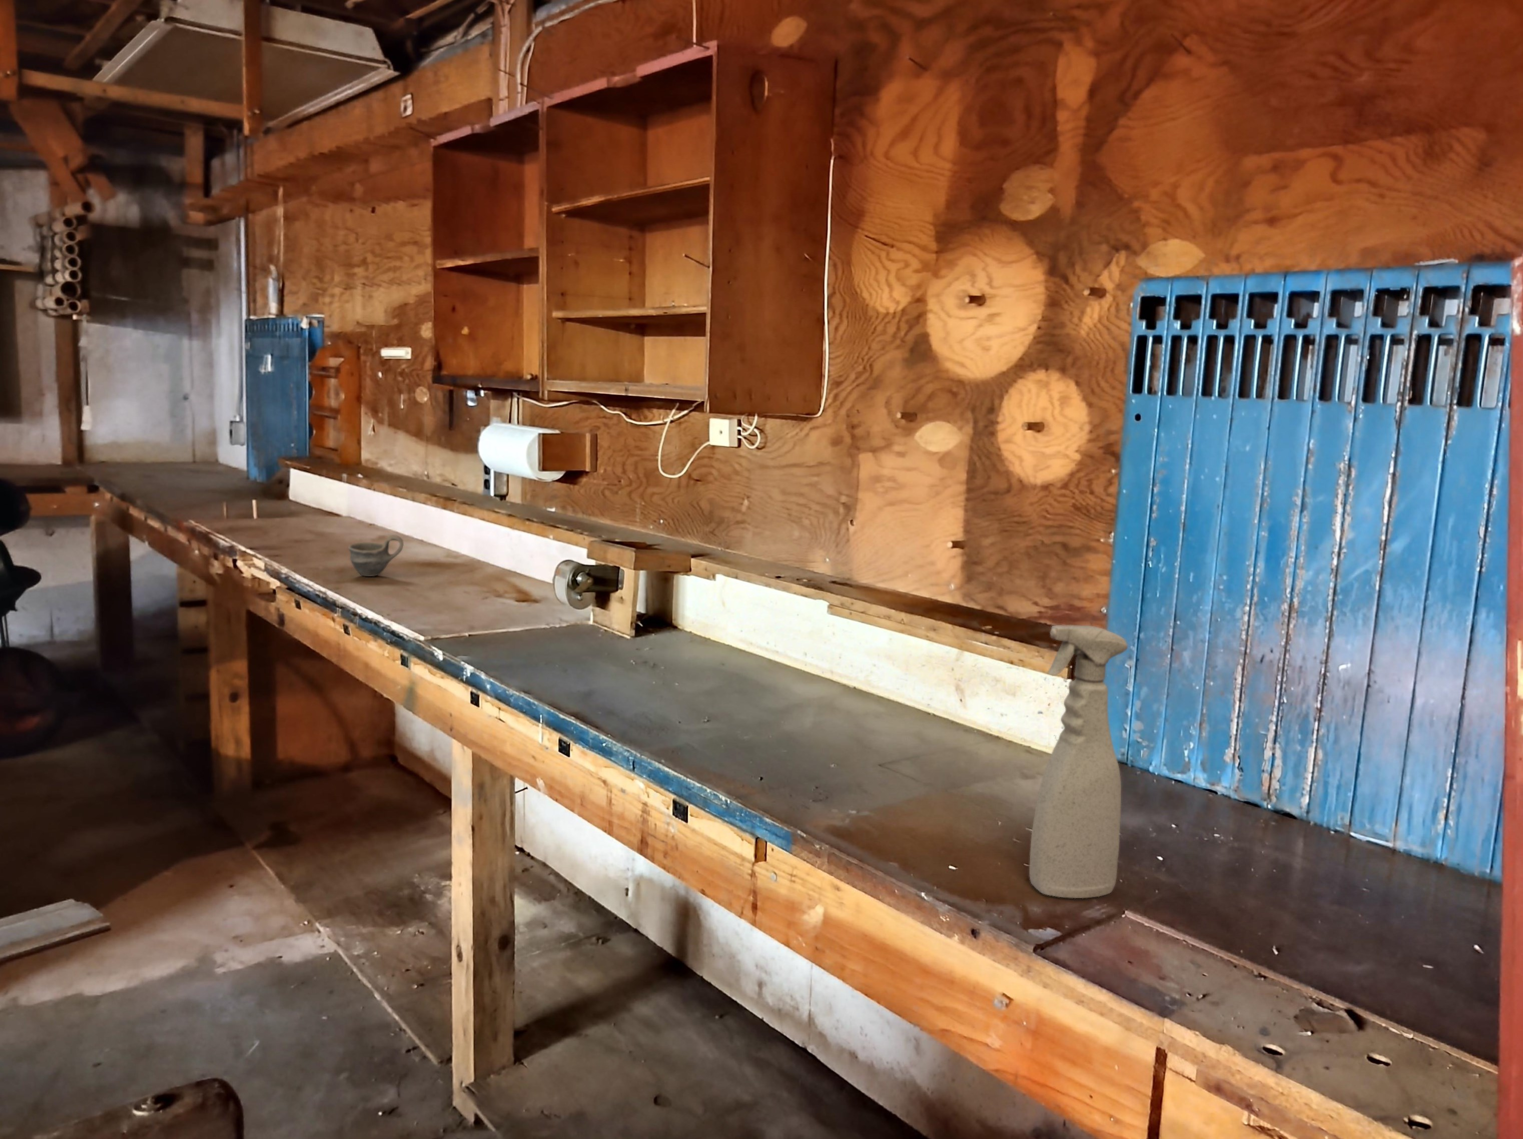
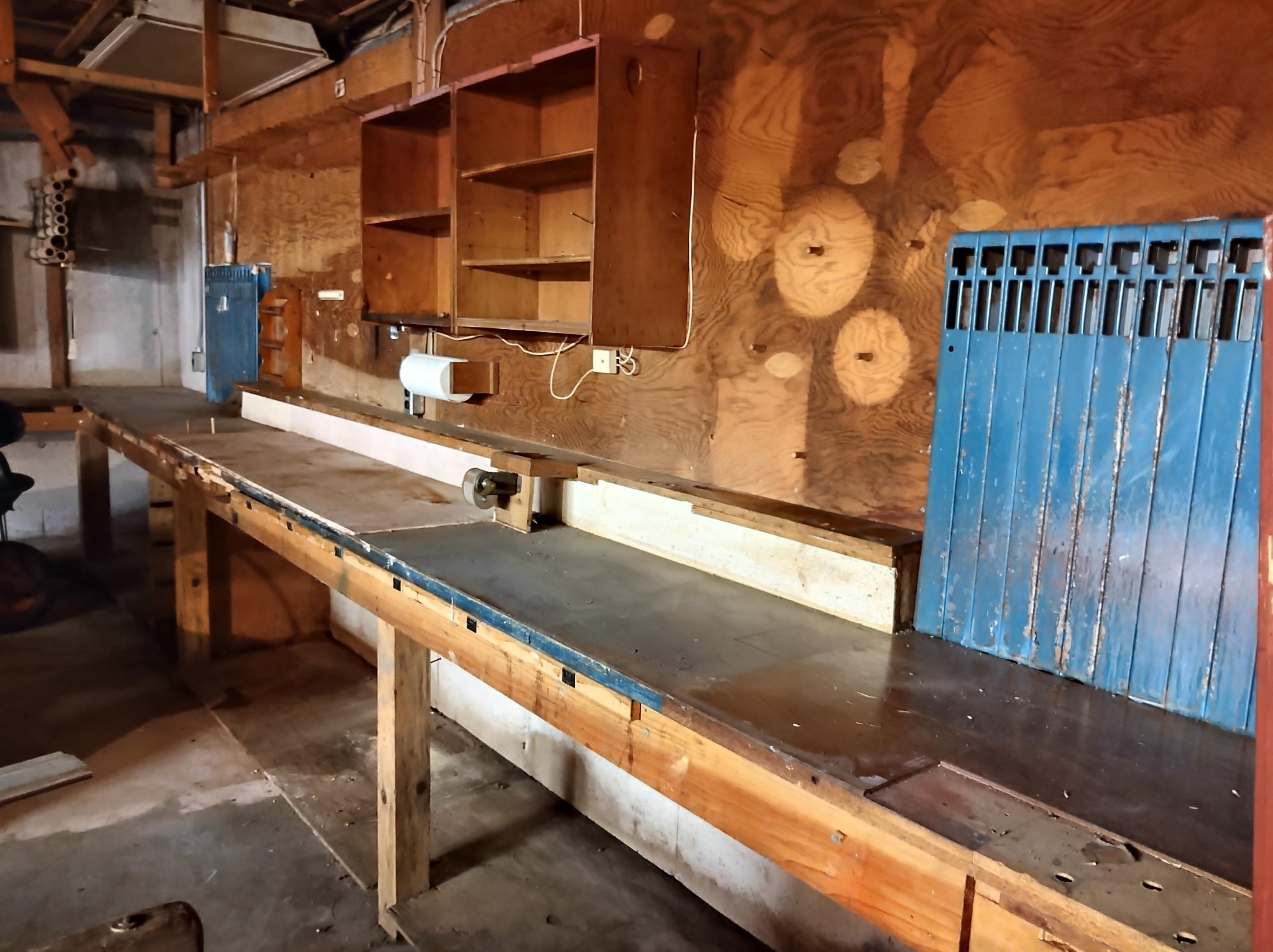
- spray bottle [1029,625,1128,899]
- cup [348,534,404,577]
